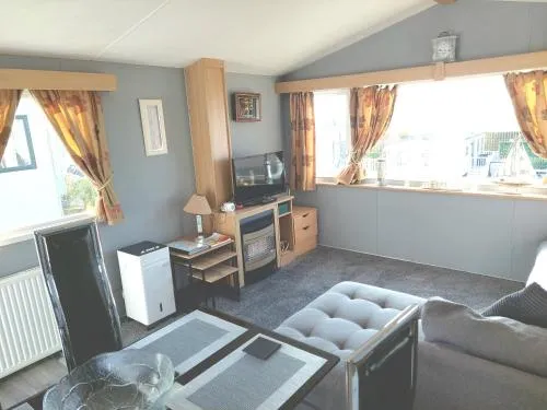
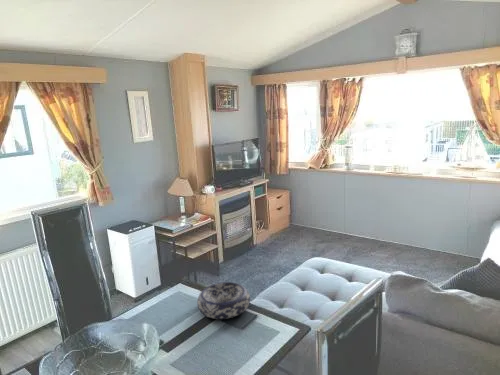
+ decorative bowl [196,281,251,320]
